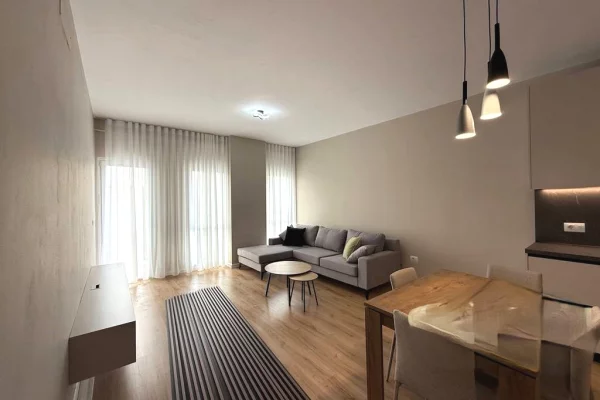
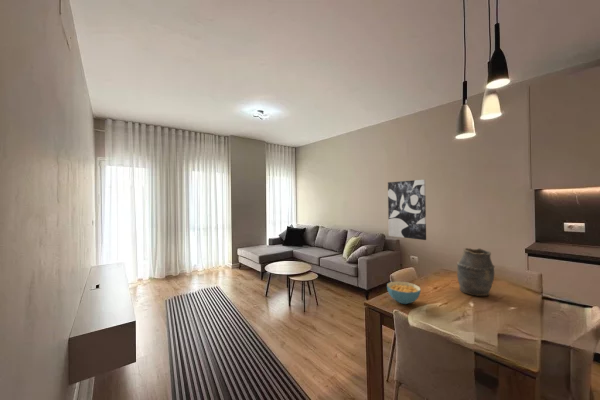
+ wall art [387,179,427,241]
+ cereal bowl [386,280,422,305]
+ vase [456,247,496,297]
